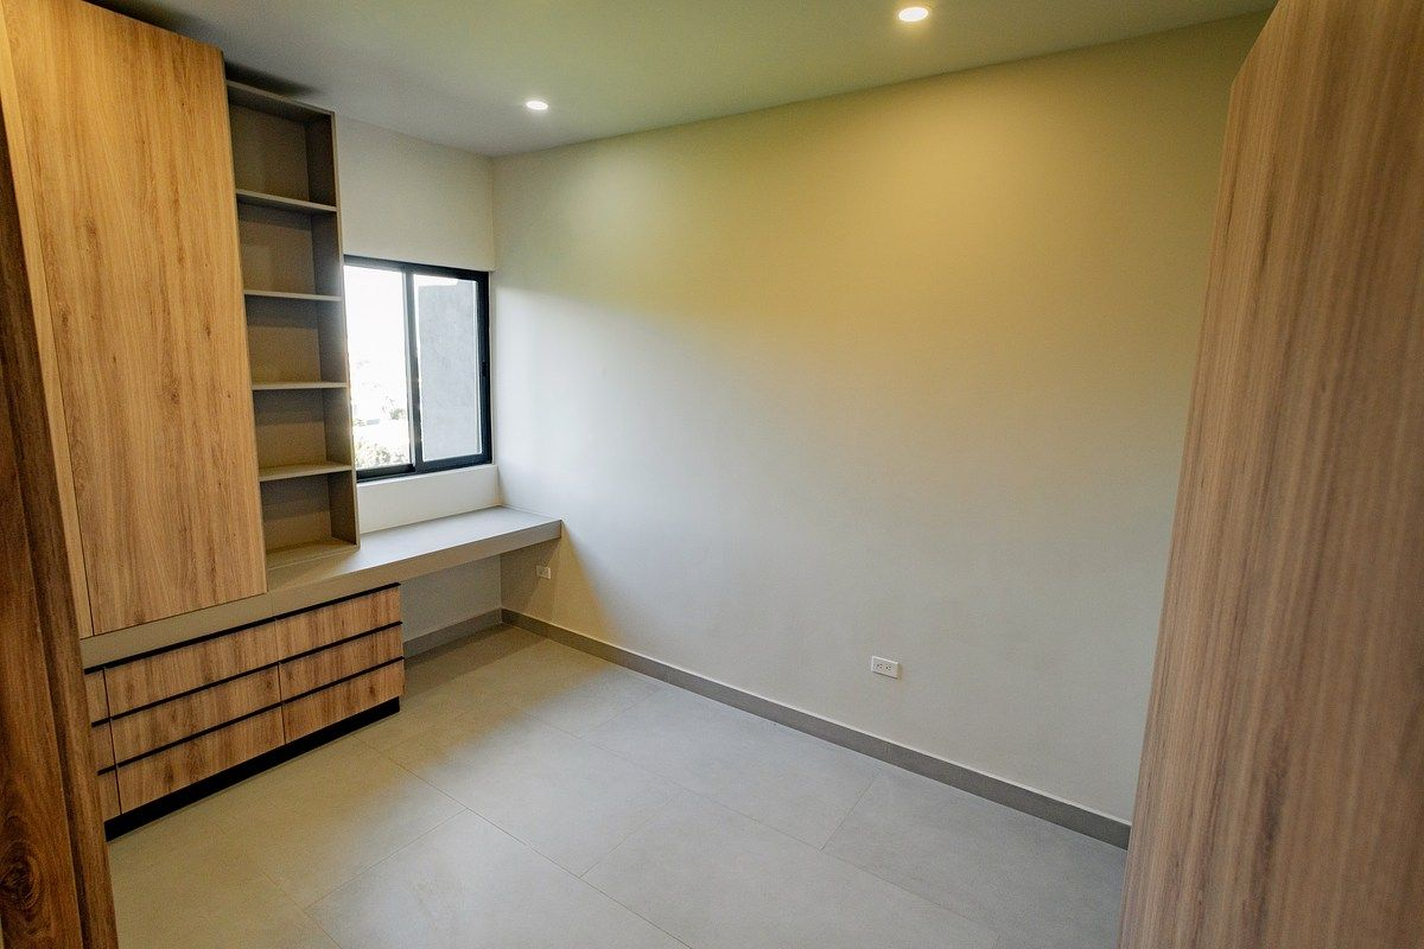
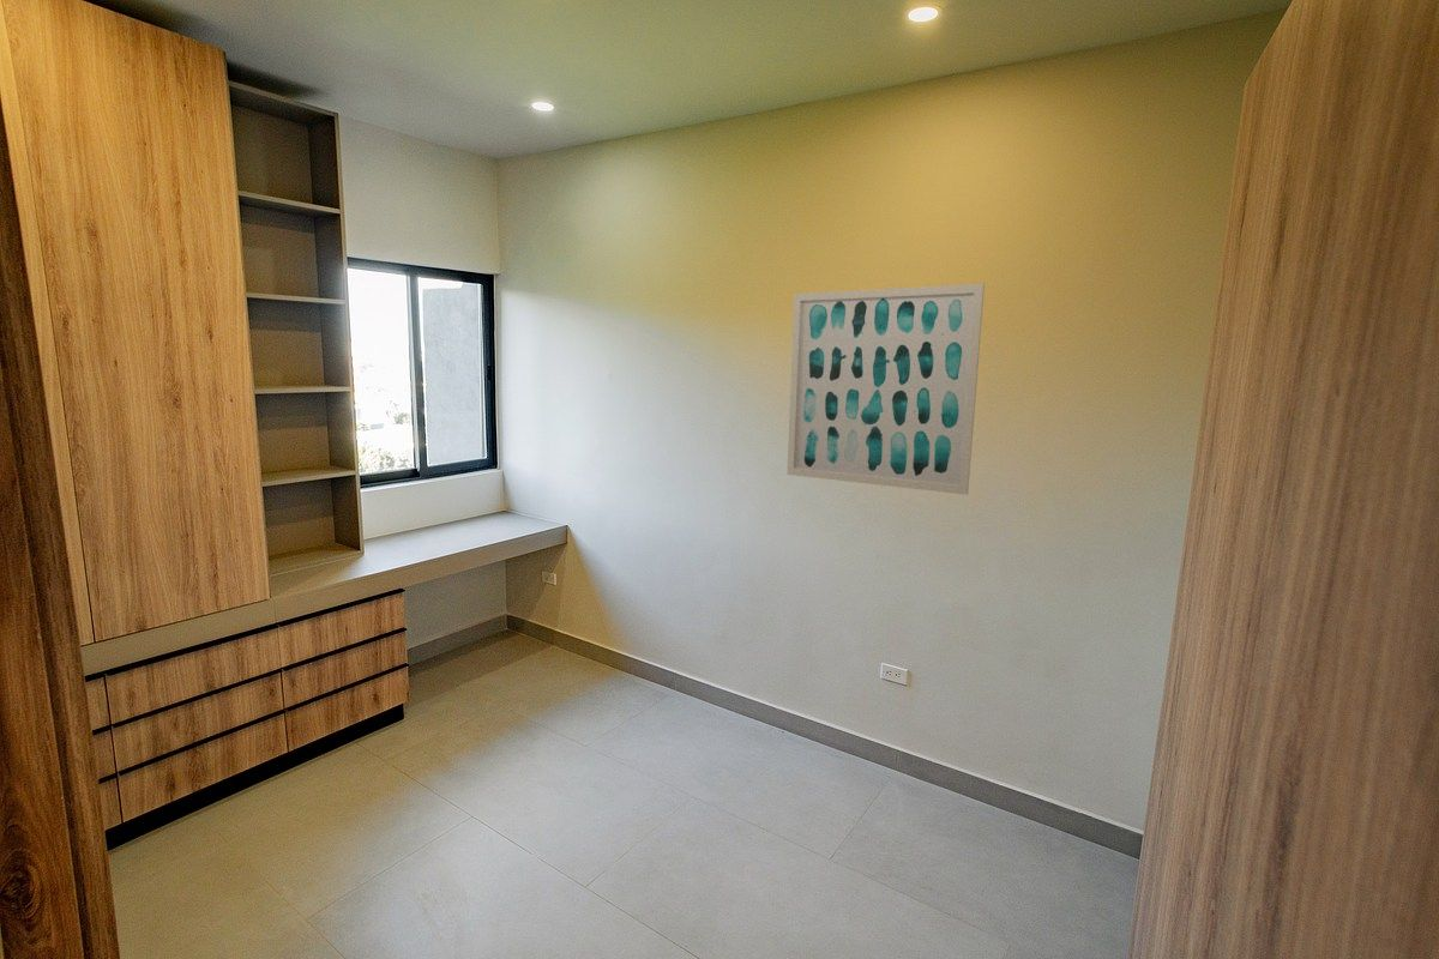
+ wall art [785,283,986,496]
